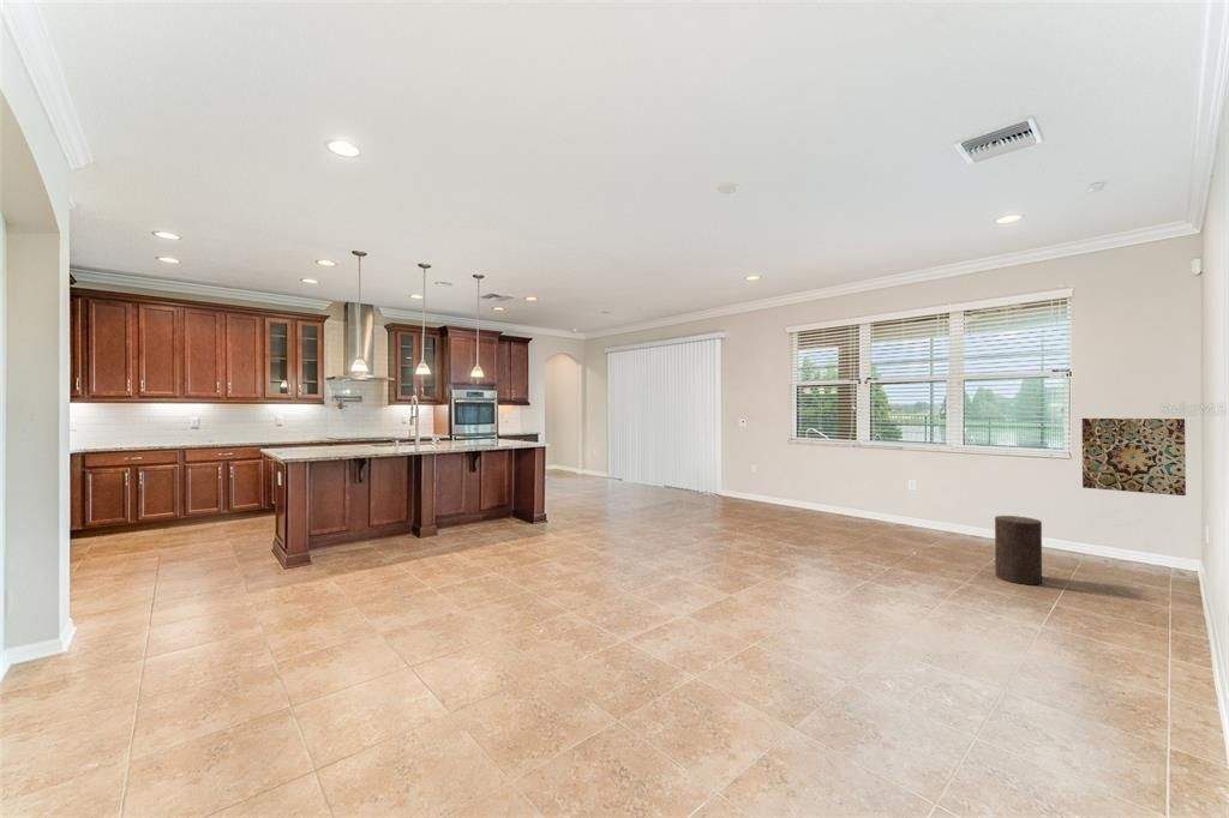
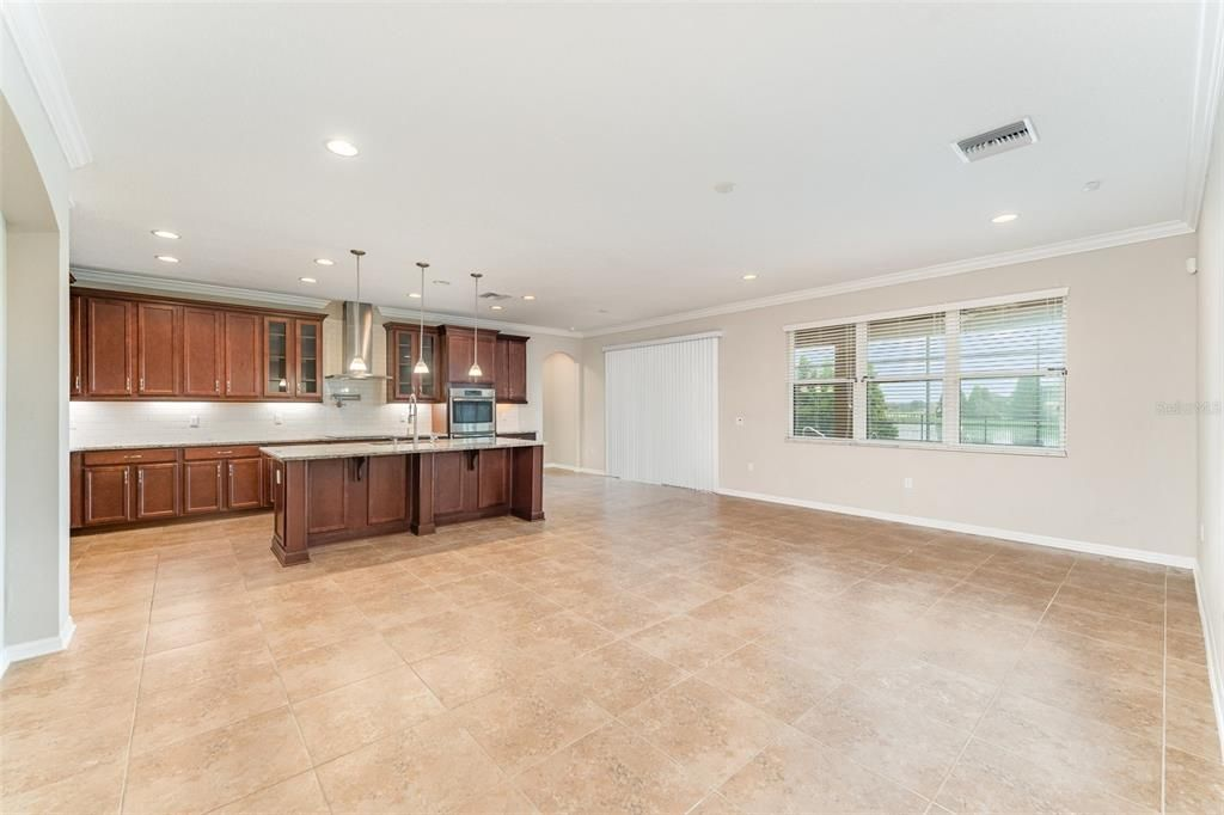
- wall art [1081,417,1187,497]
- stool [994,515,1043,585]
